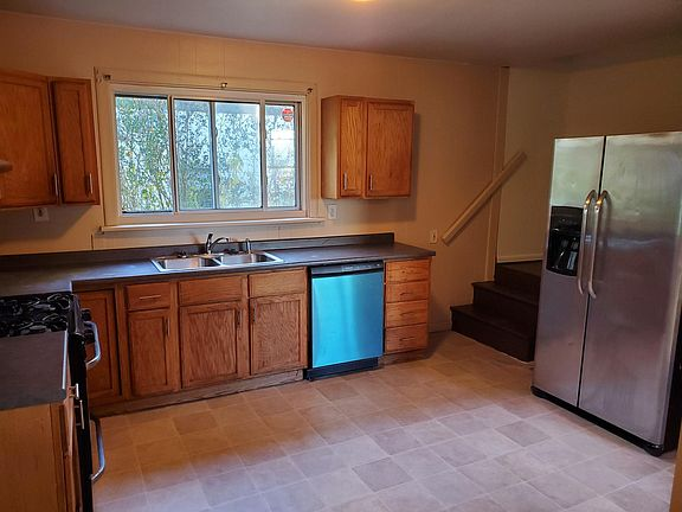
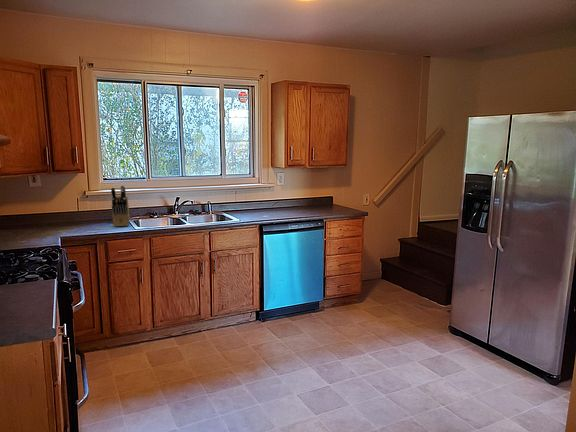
+ knife block [110,184,131,228]
